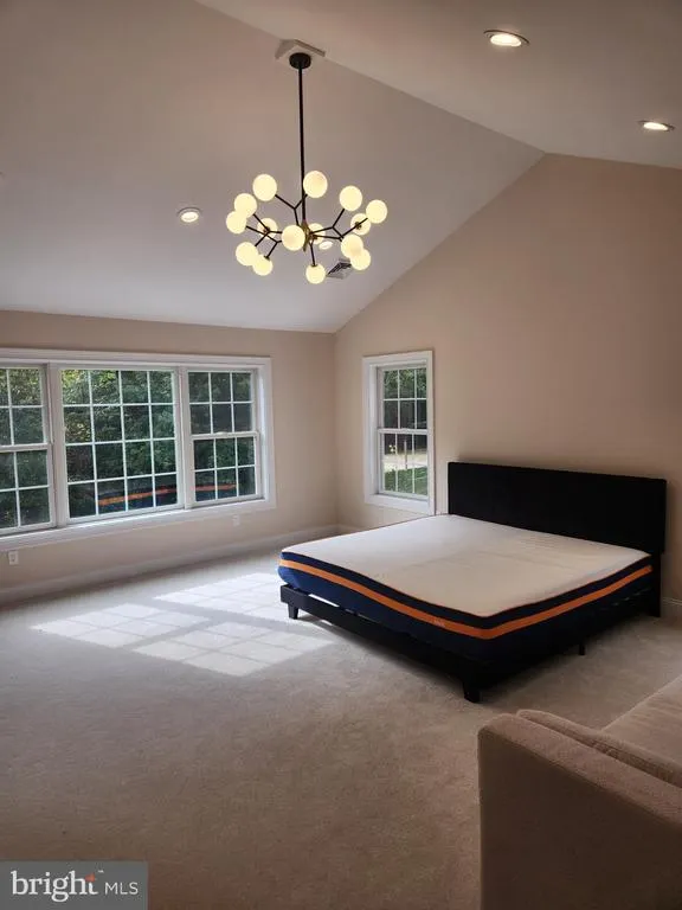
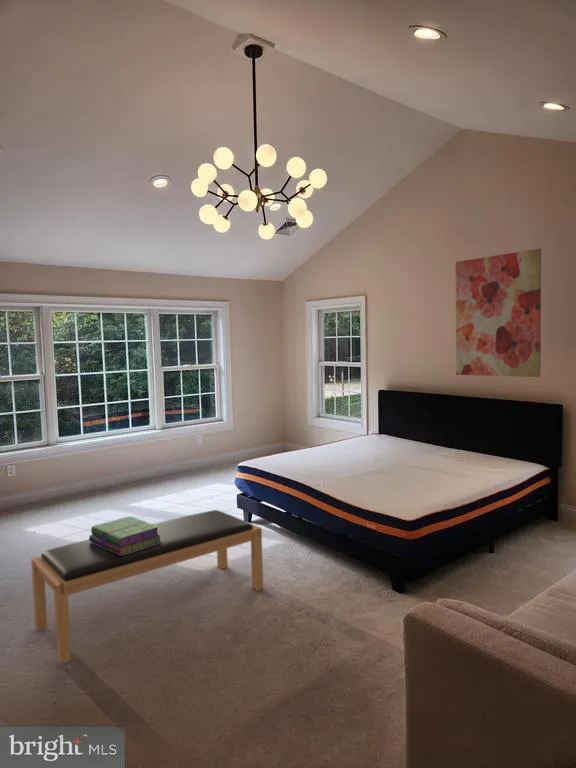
+ stack of books [88,515,162,555]
+ wall art [455,248,542,378]
+ bench [30,509,264,664]
